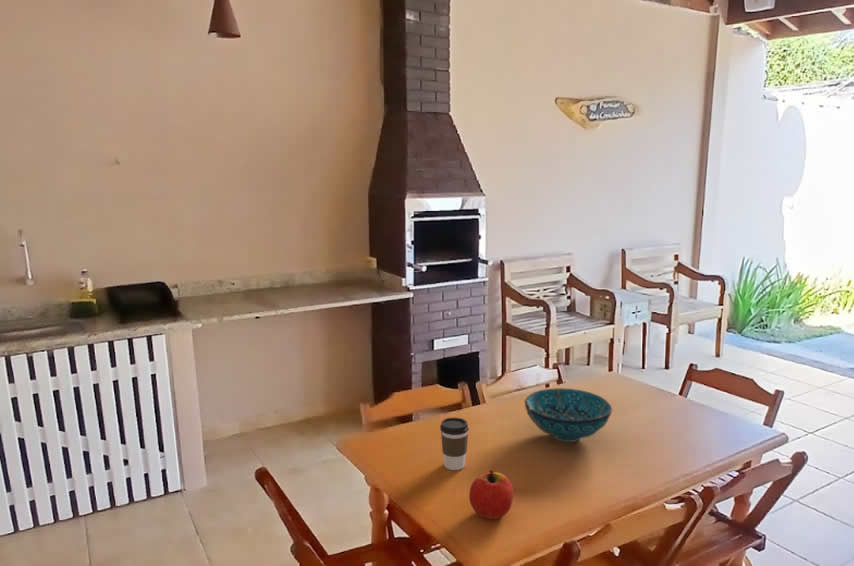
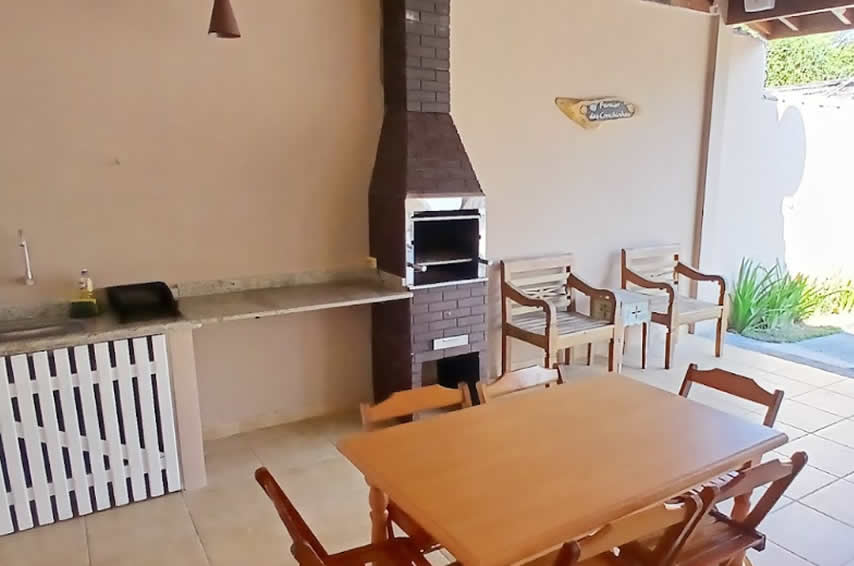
- decorative bowl [524,387,613,443]
- apple [468,469,514,520]
- coffee cup [439,417,470,471]
